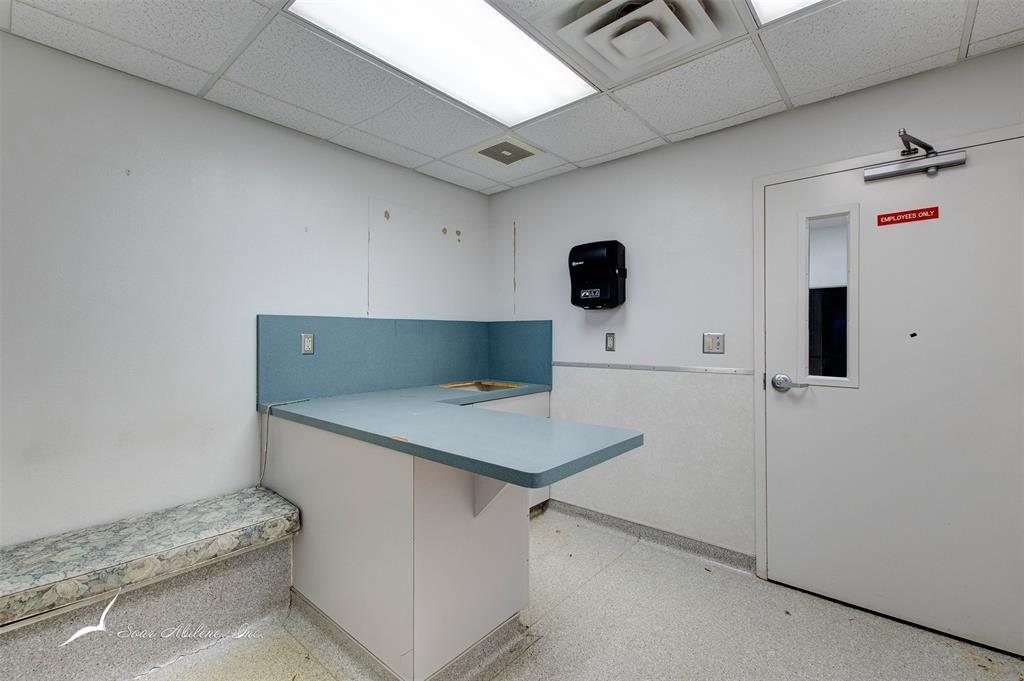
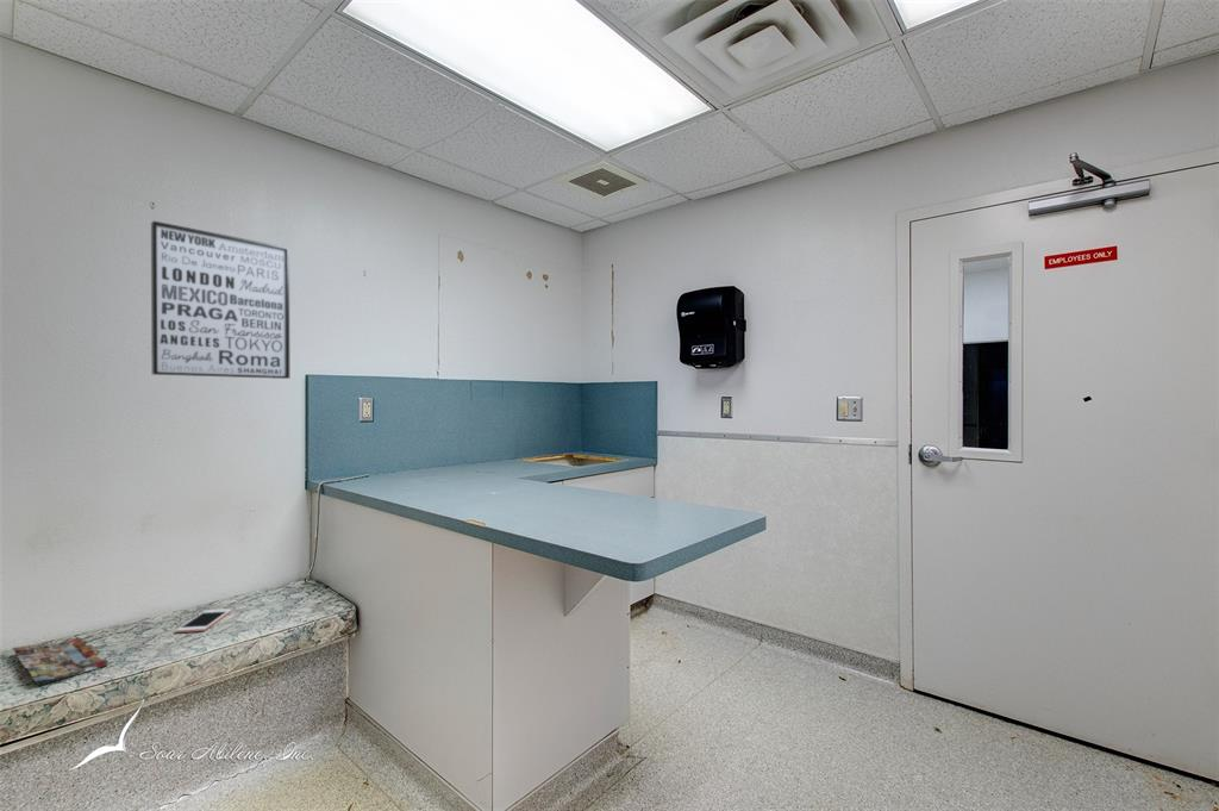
+ wall art [150,220,290,380]
+ cell phone [175,607,233,634]
+ magazine [12,636,110,686]
